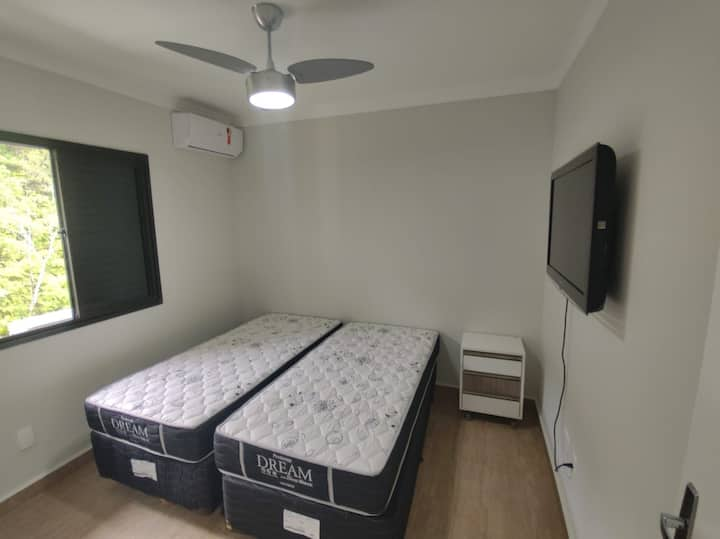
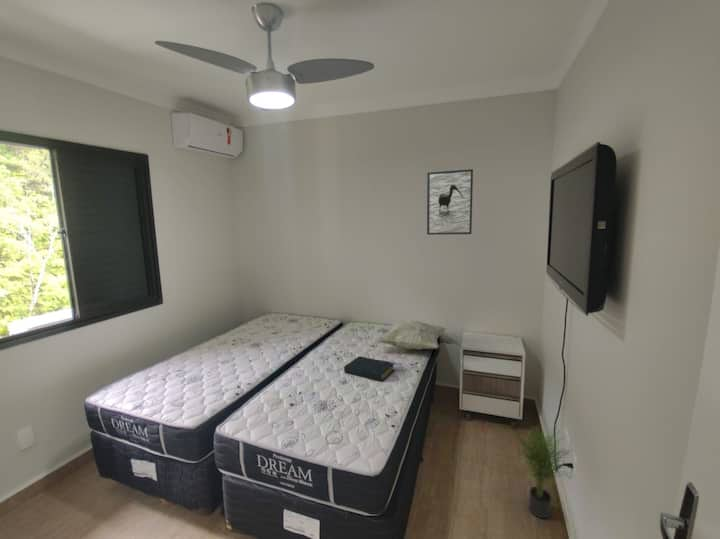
+ potted plant [513,424,576,519]
+ decorative pillow [376,320,448,351]
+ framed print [426,168,474,236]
+ hardback book [343,355,395,382]
